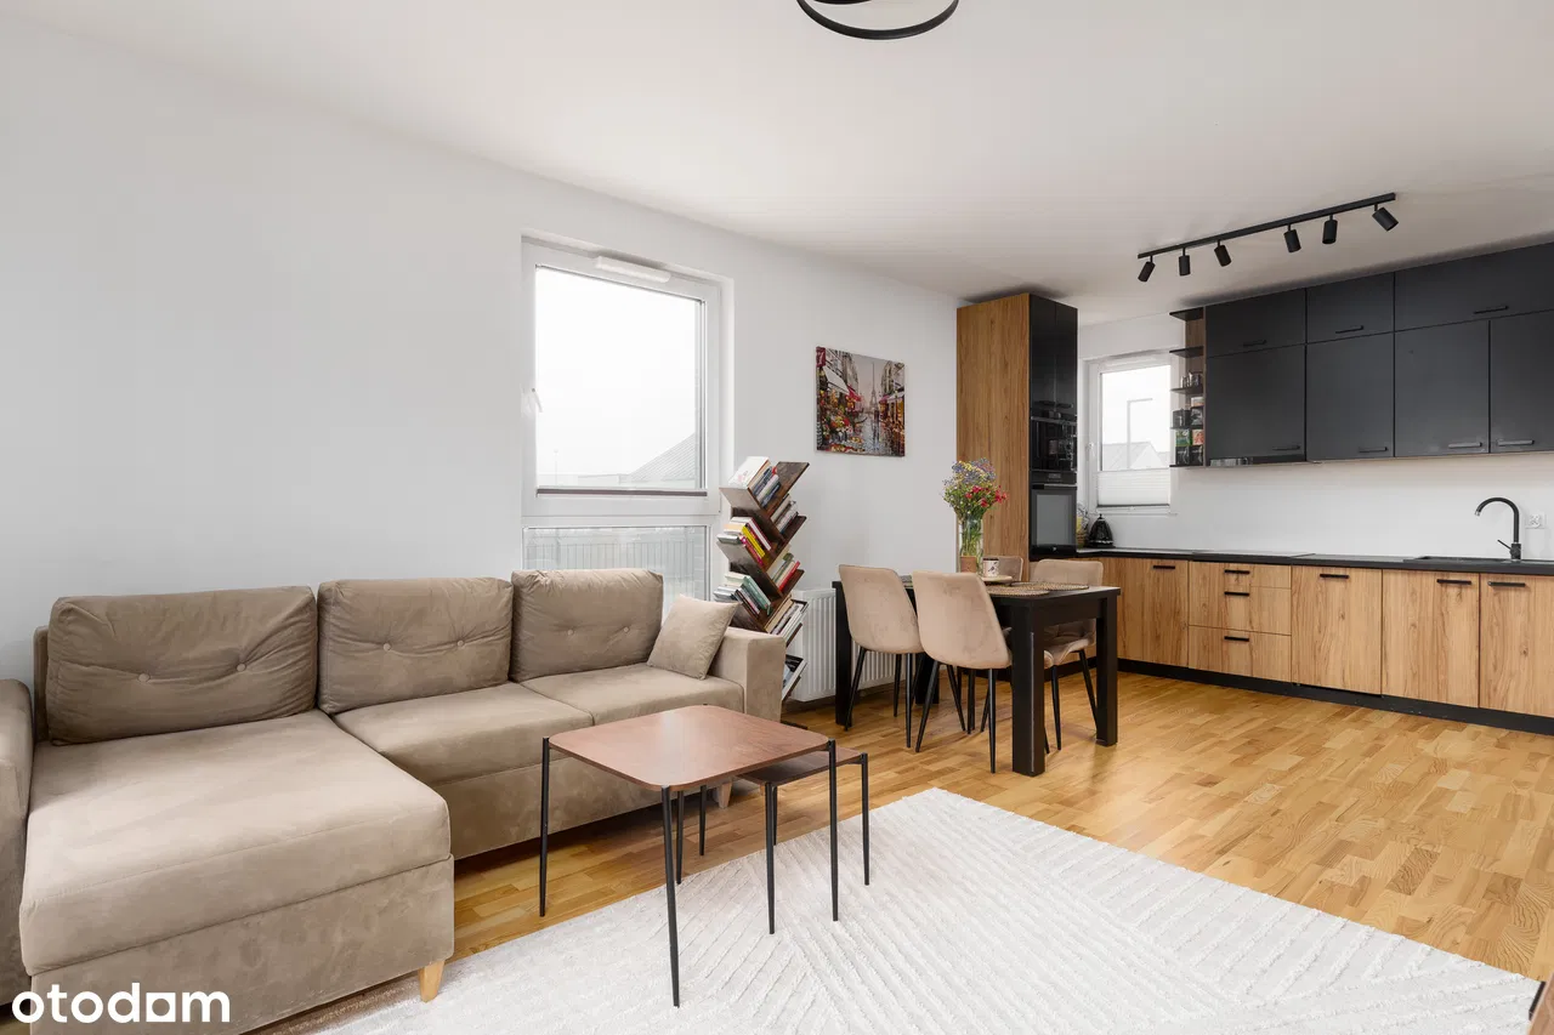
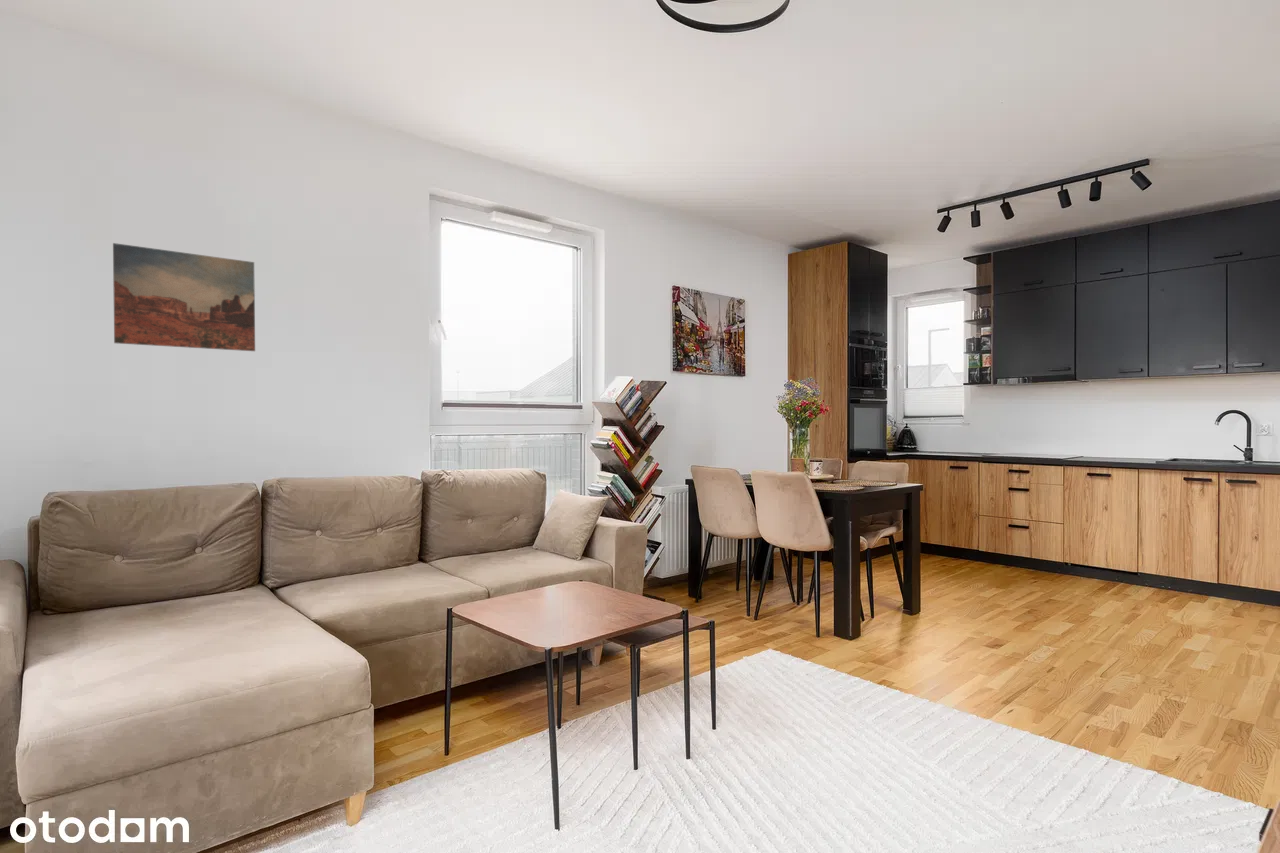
+ wall art [112,242,256,352]
